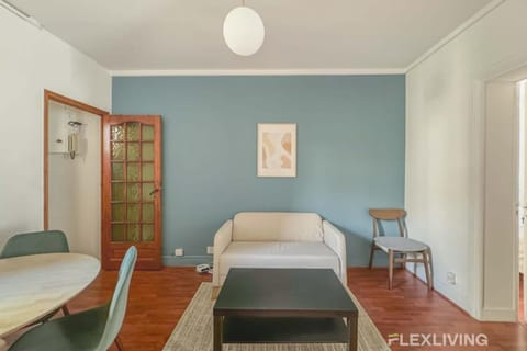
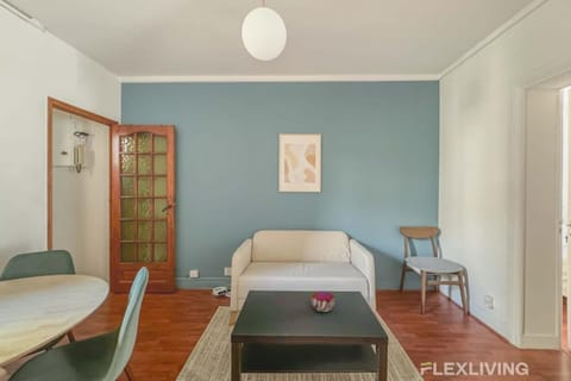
+ decorative bowl [310,292,335,313]
